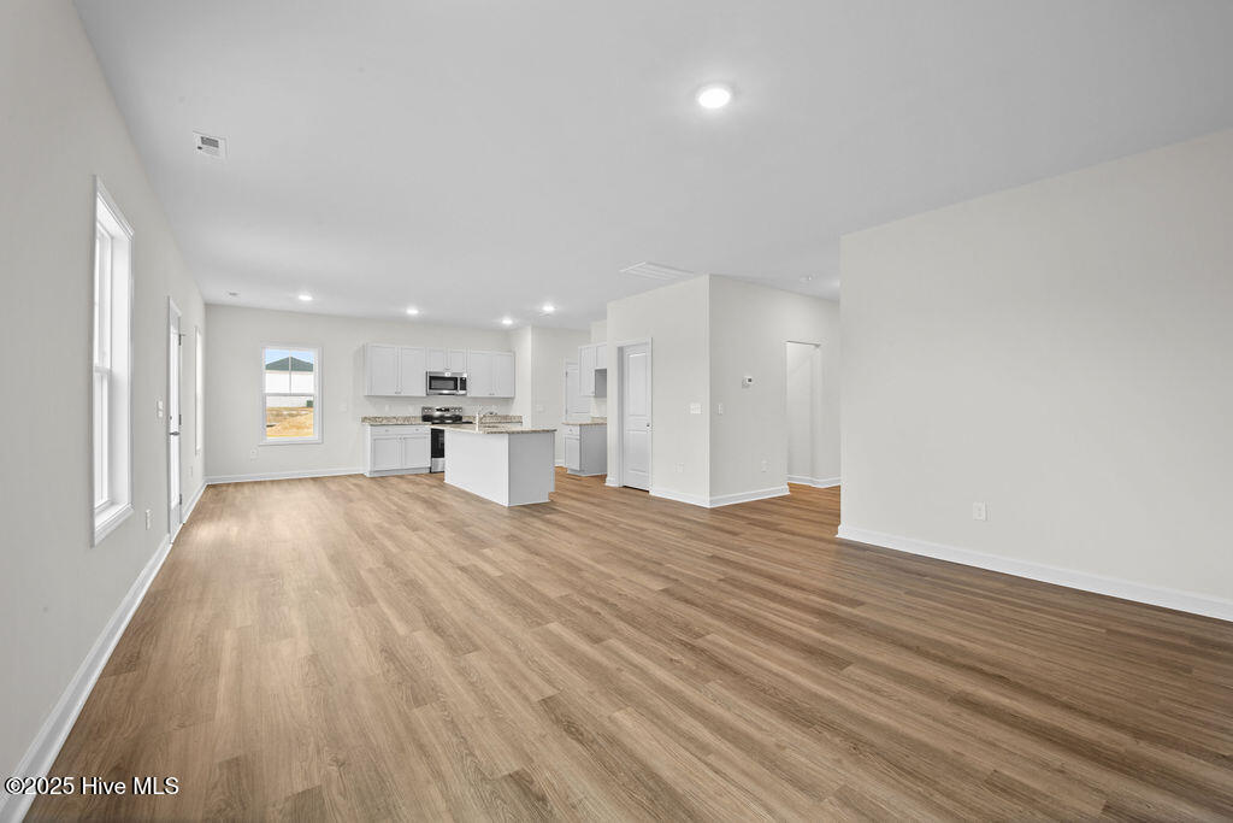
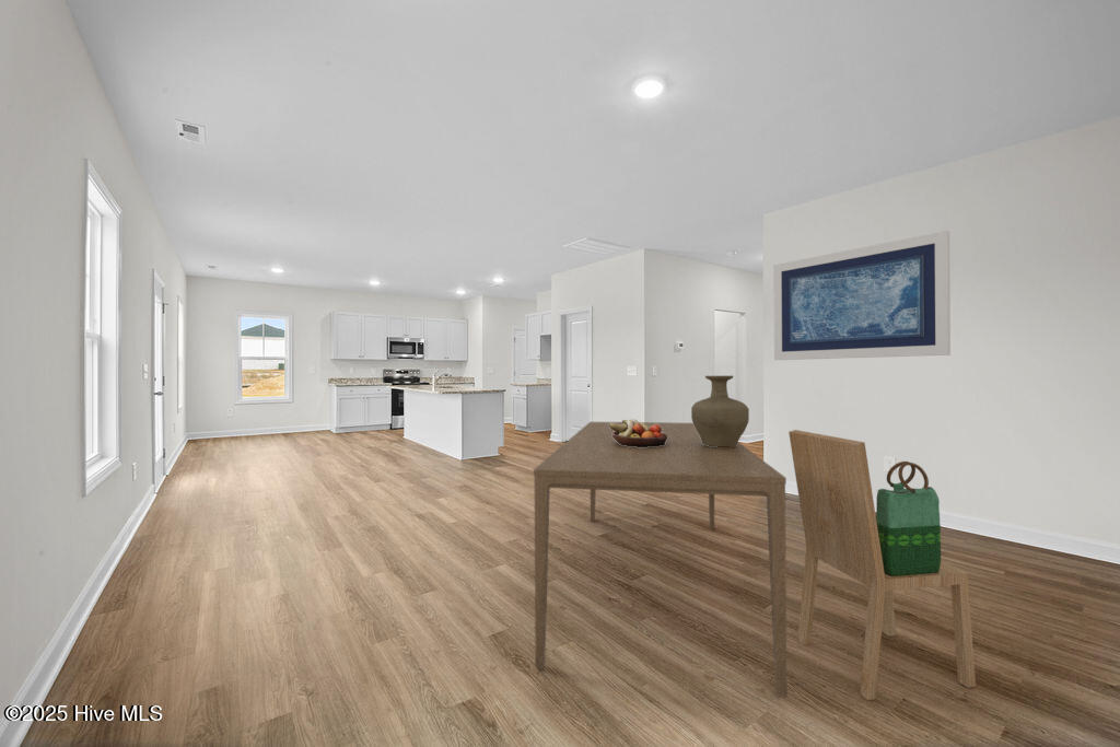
+ wall art [772,230,952,361]
+ dining table [533,421,788,698]
+ tote bag [875,460,942,576]
+ dining chair [788,429,977,701]
+ vase [690,375,750,447]
+ fruit bowl [608,418,667,447]
